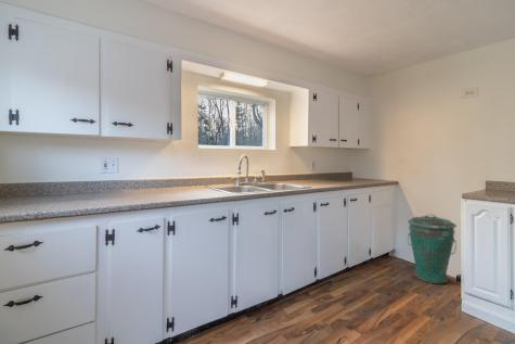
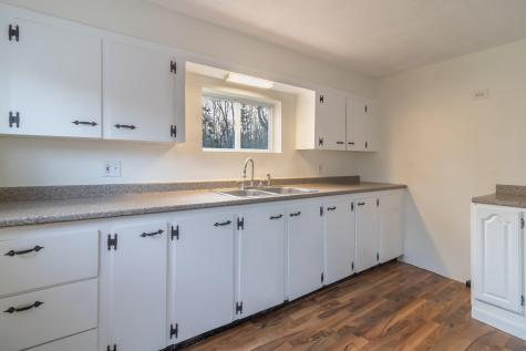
- trash can [407,213,458,284]
